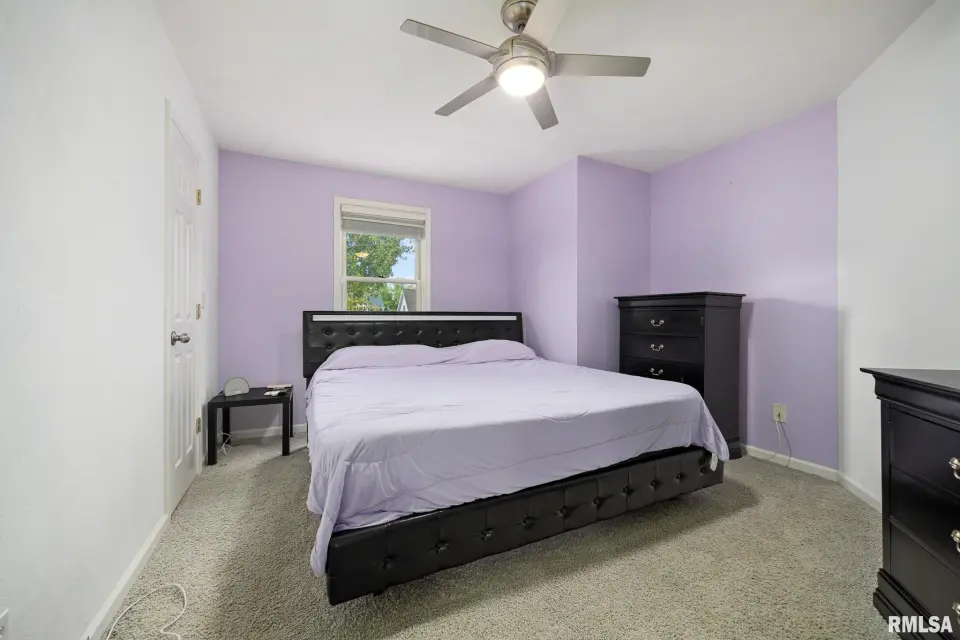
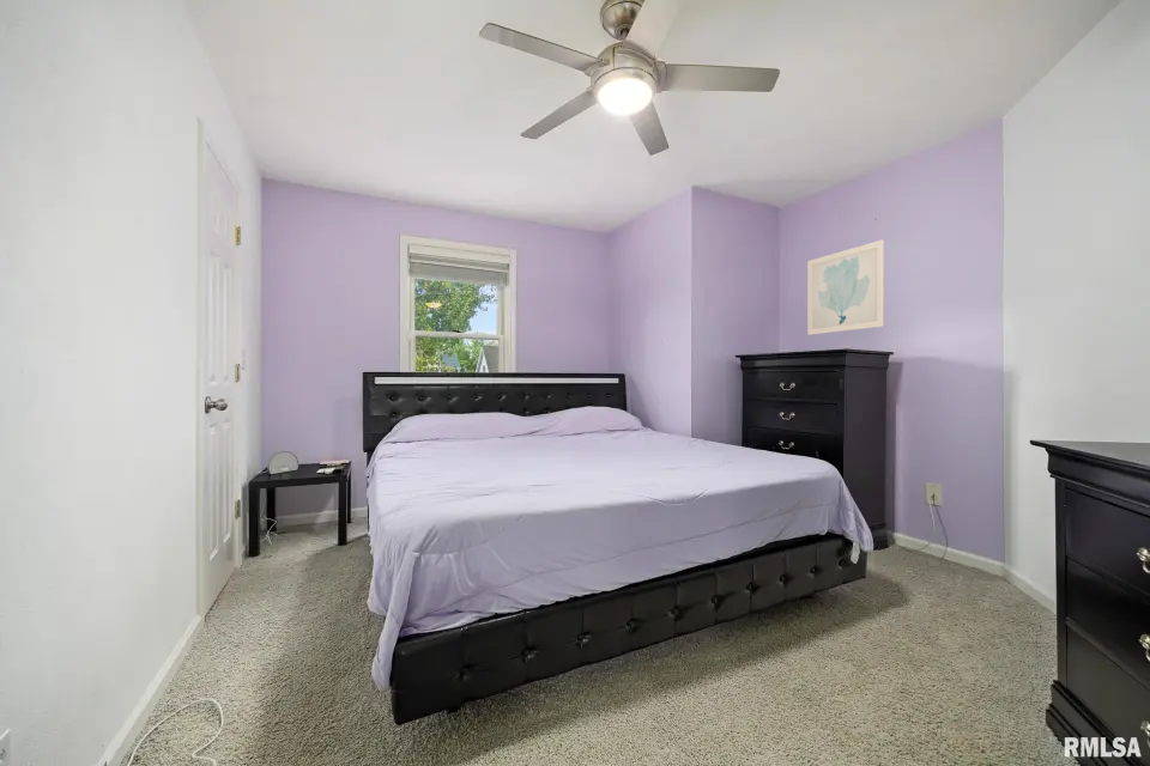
+ wall art [806,238,885,336]
